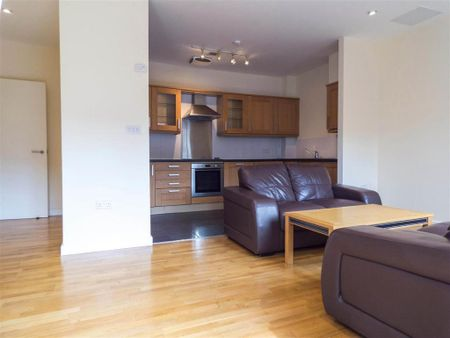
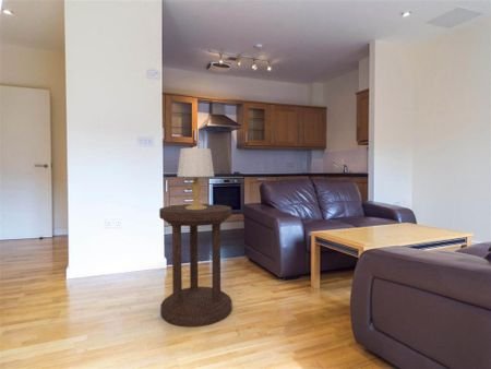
+ side table [158,203,232,329]
+ table lamp [176,147,215,210]
